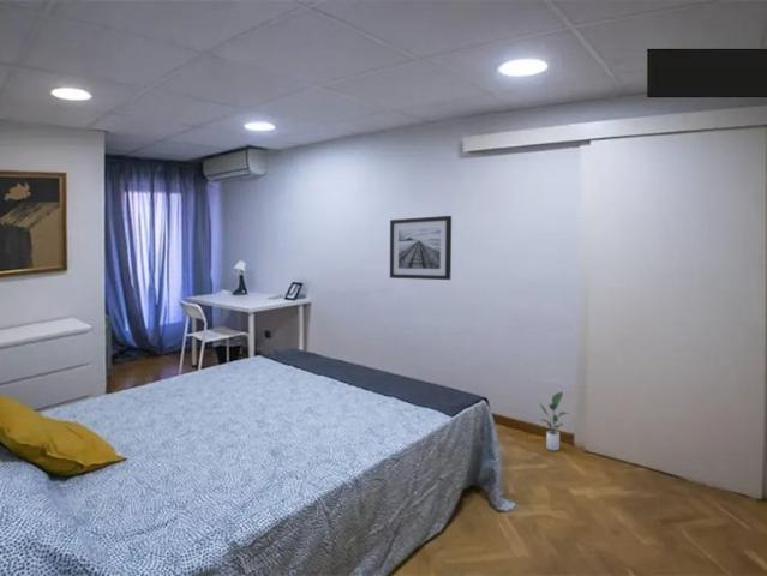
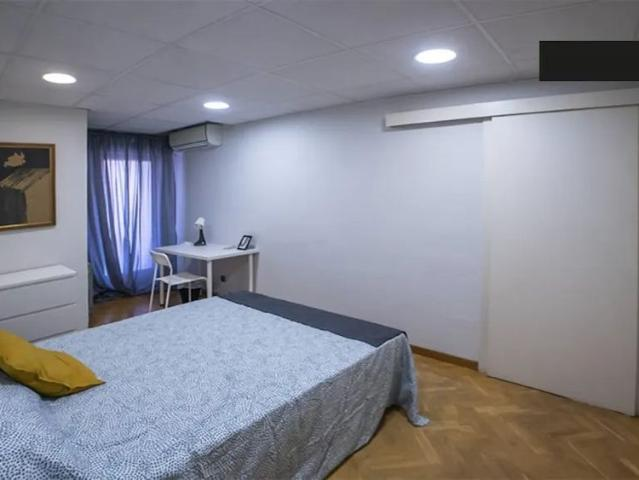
- wall art [389,215,453,281]
- potted plant [539,390,570,452]
